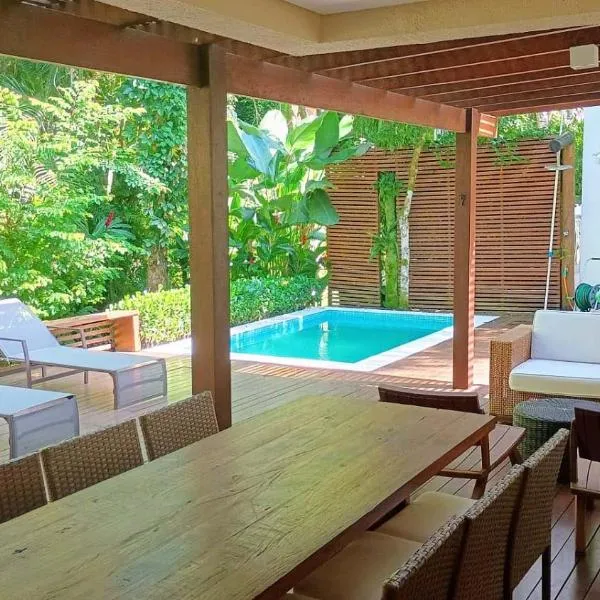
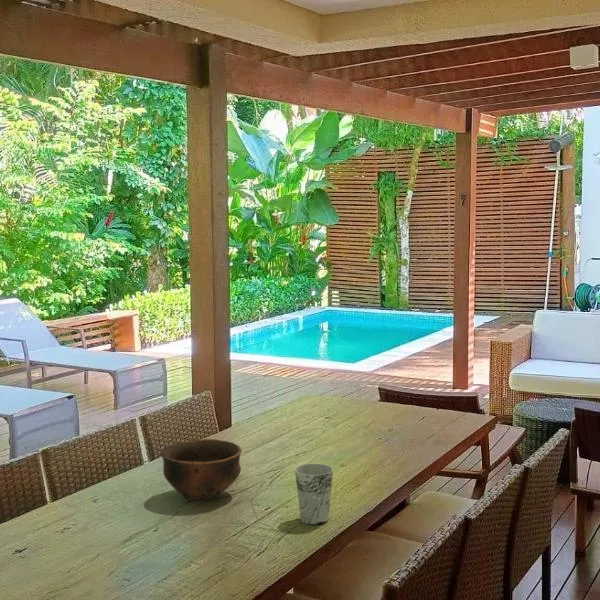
+ cup [294,463,334,526]
+ bowl [160,438,243,501]
